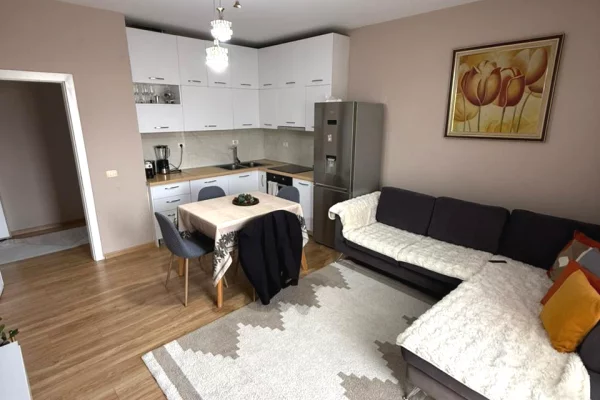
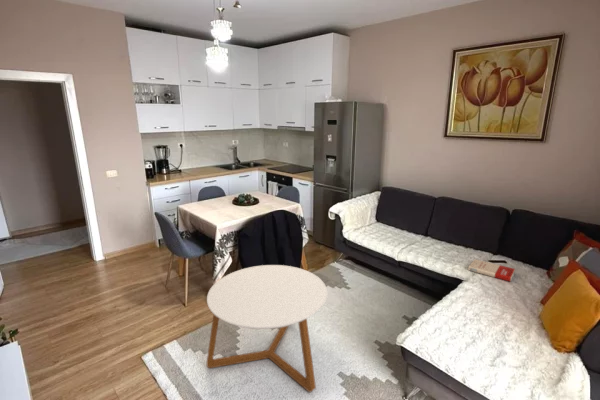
+ book [467,258,516,283]
+ coffee table [206,264,328,393]
